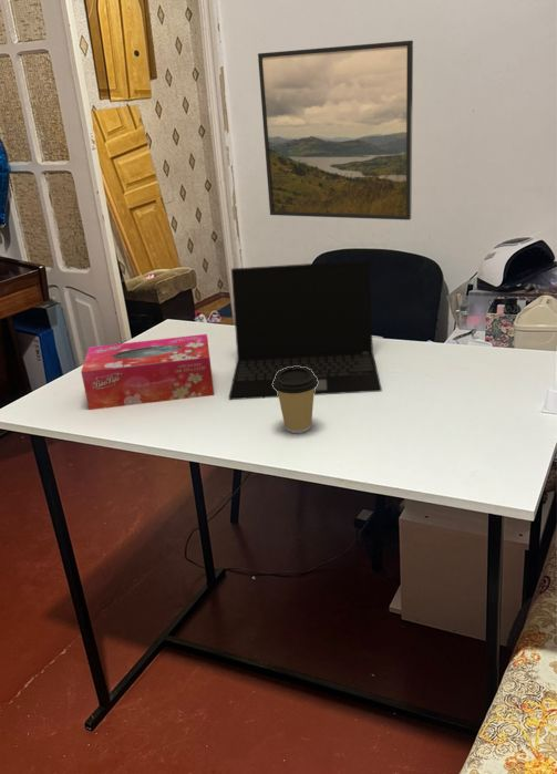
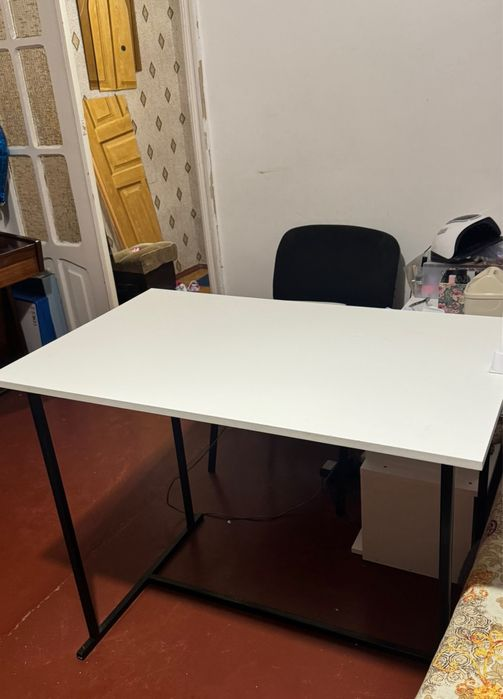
- coffee cup [272,367,318,434]
- tissue box [80,333,215,411]
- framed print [257,40,414,221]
- laptop [228,259,383,401]
